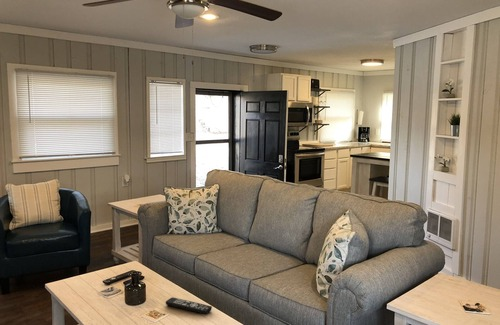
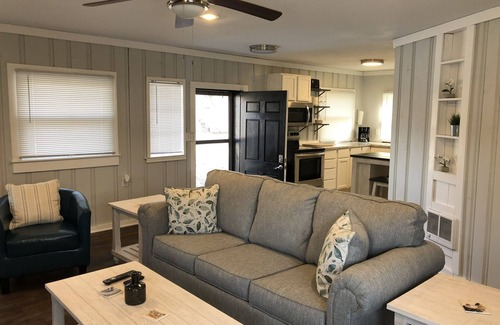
- remote control [165,297,213,315]
